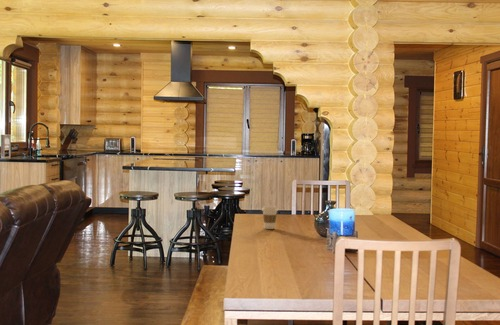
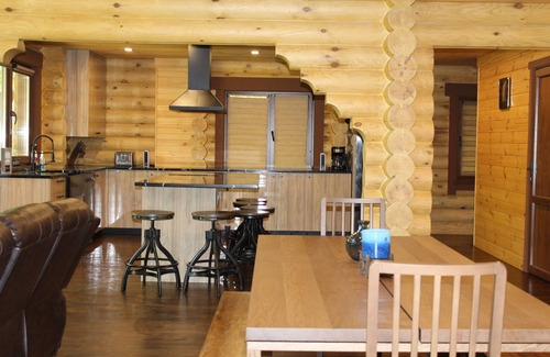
- coffee cup [261,205,279,230]
